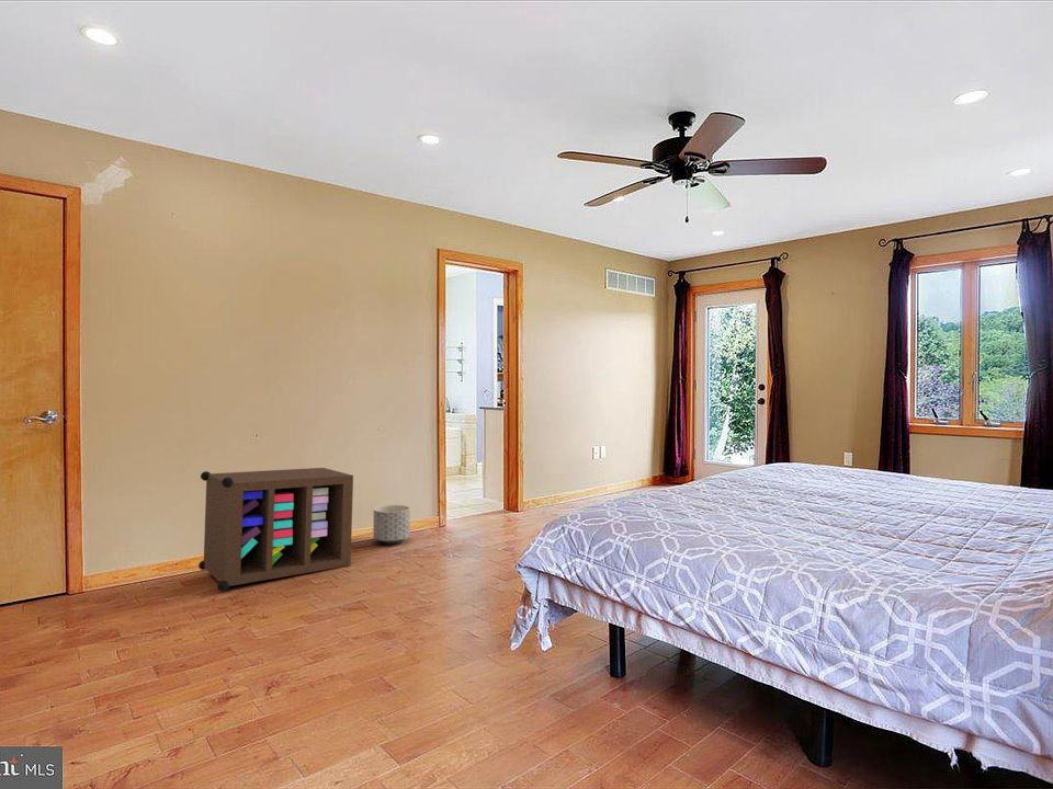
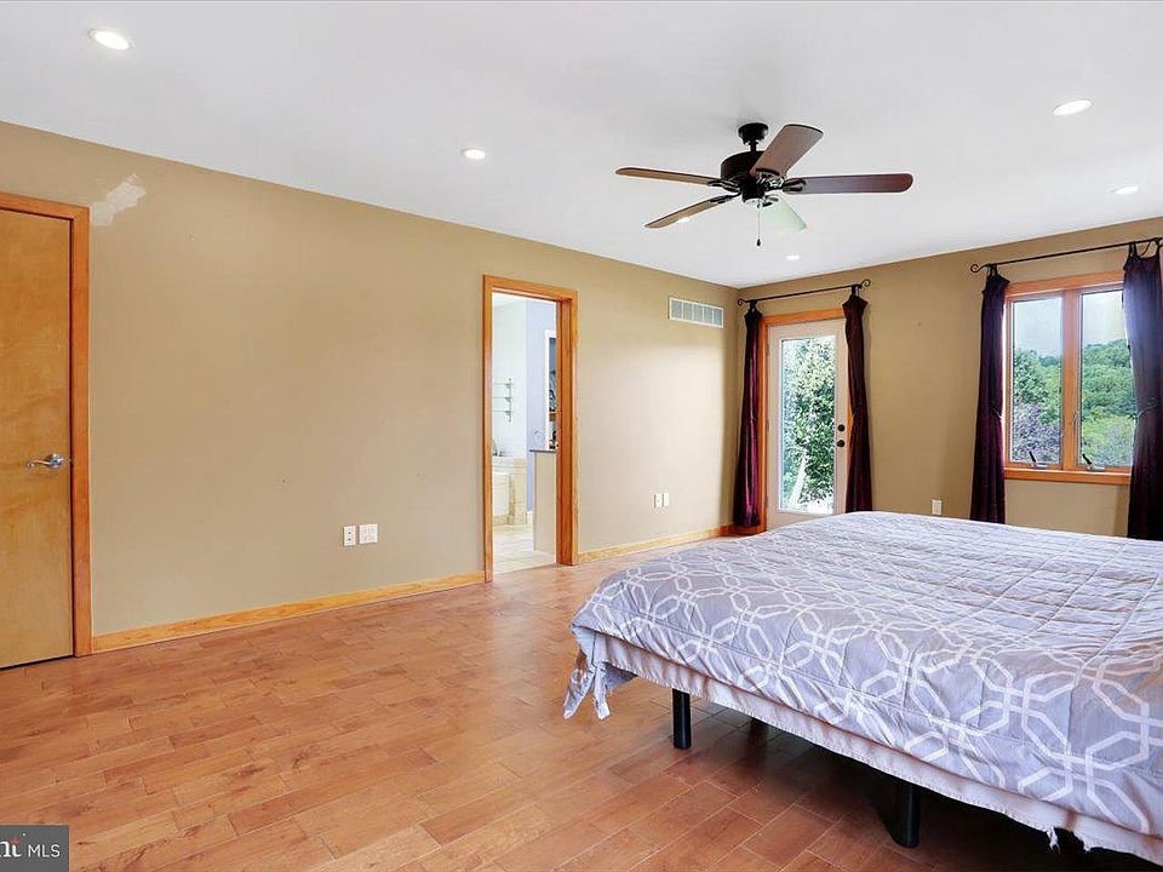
- planter [372,504,410,545]
- storage cabinet [197,467,354,592]
